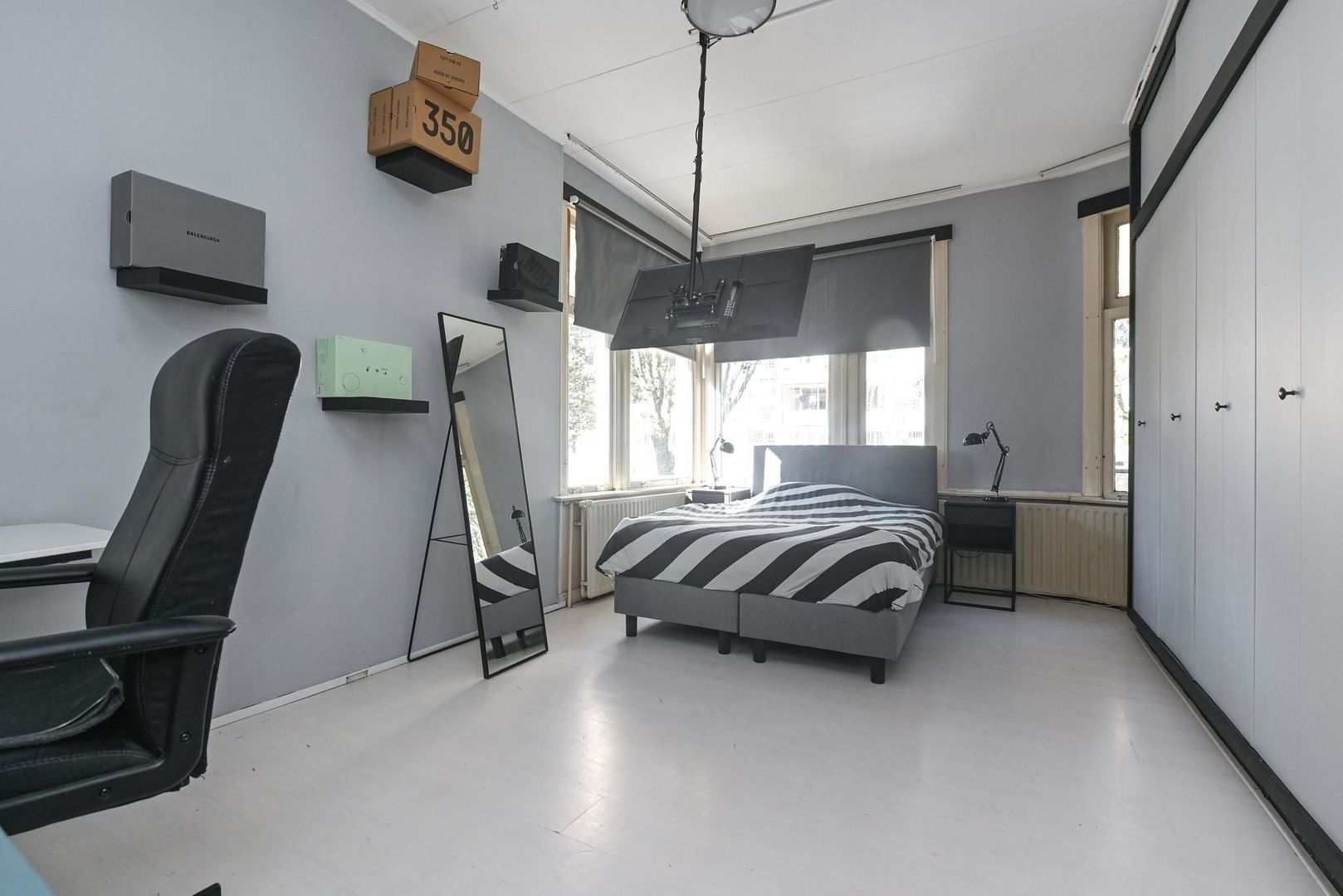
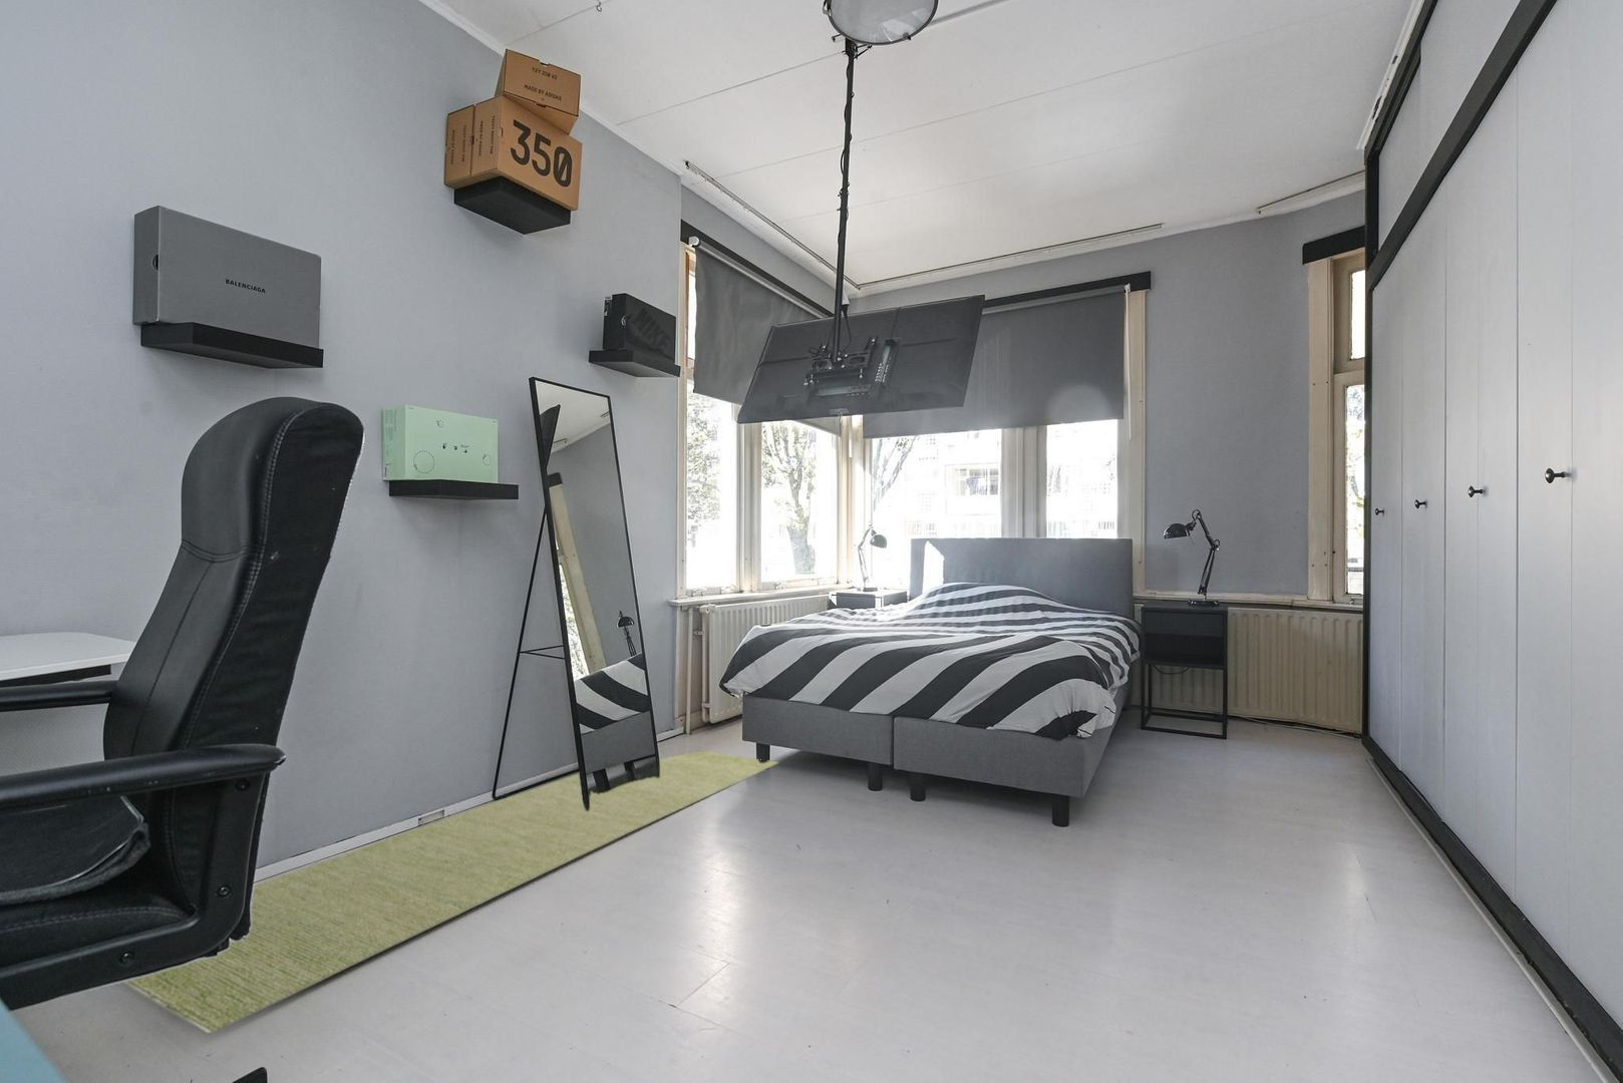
+ rug [121,751,781,1036]
